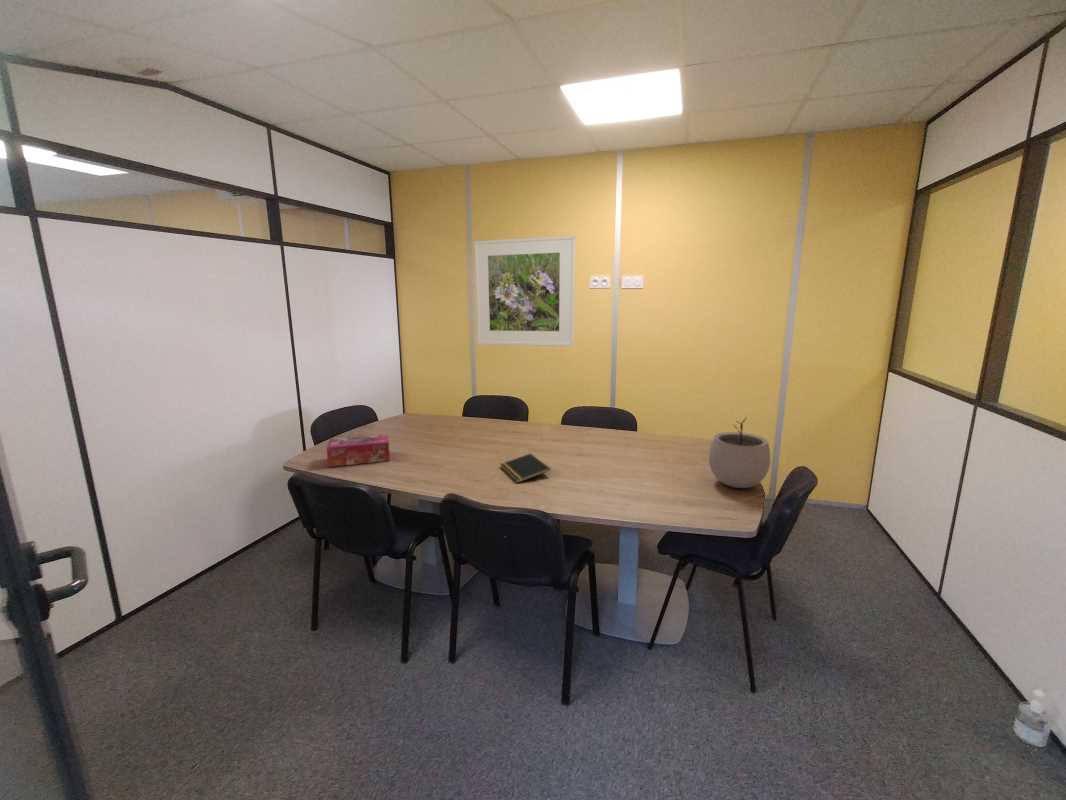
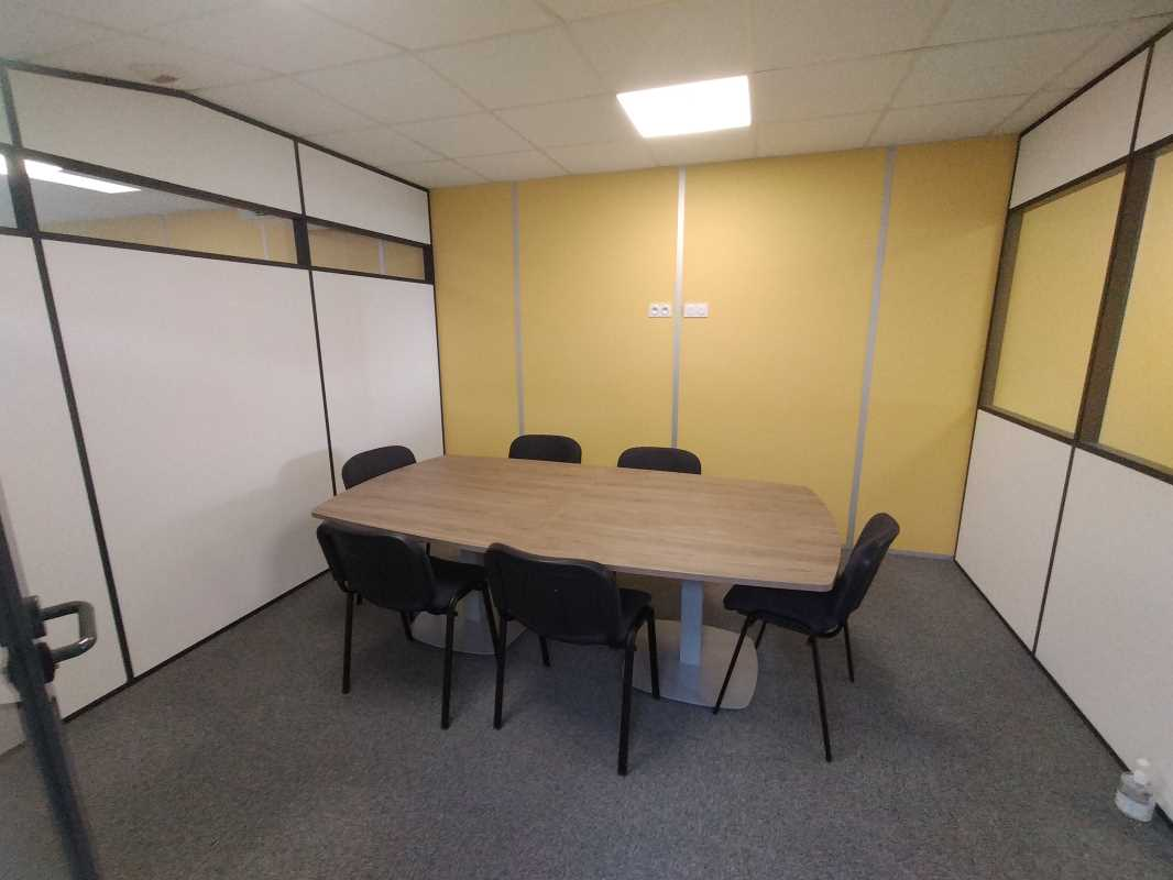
- plant pot [708,416,772,489]
- notepad [499,452,552,484]
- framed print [473,235,576,347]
- tissue box [326,433,391,468]
